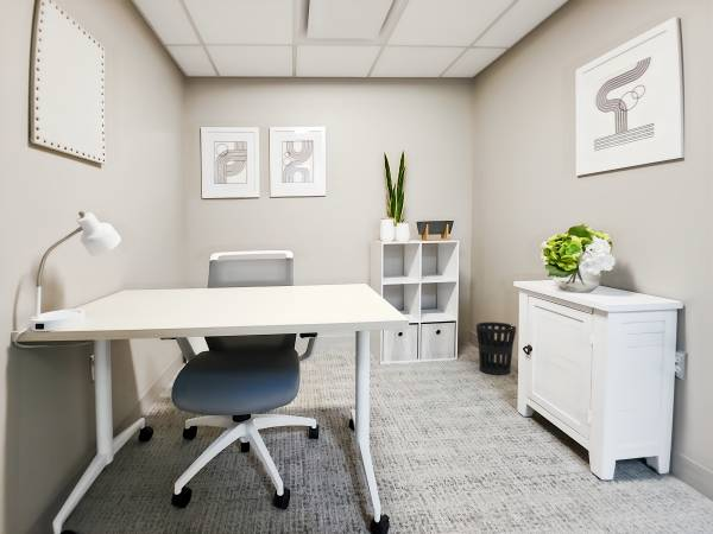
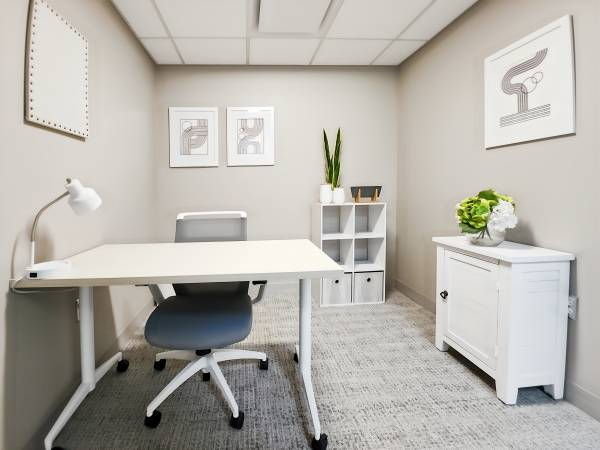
- wastebasket [475,320,517,376]
